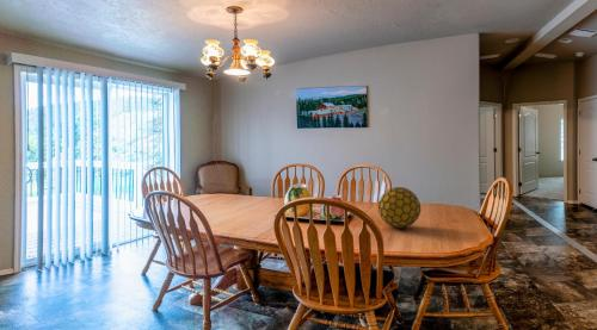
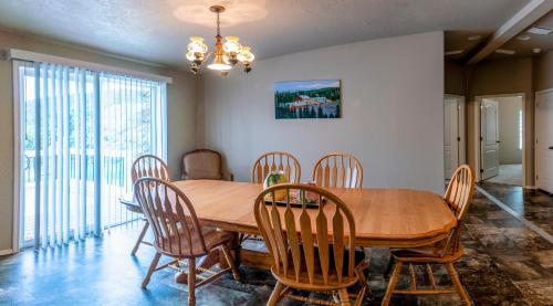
- decorative ball [377,186,421,230]
